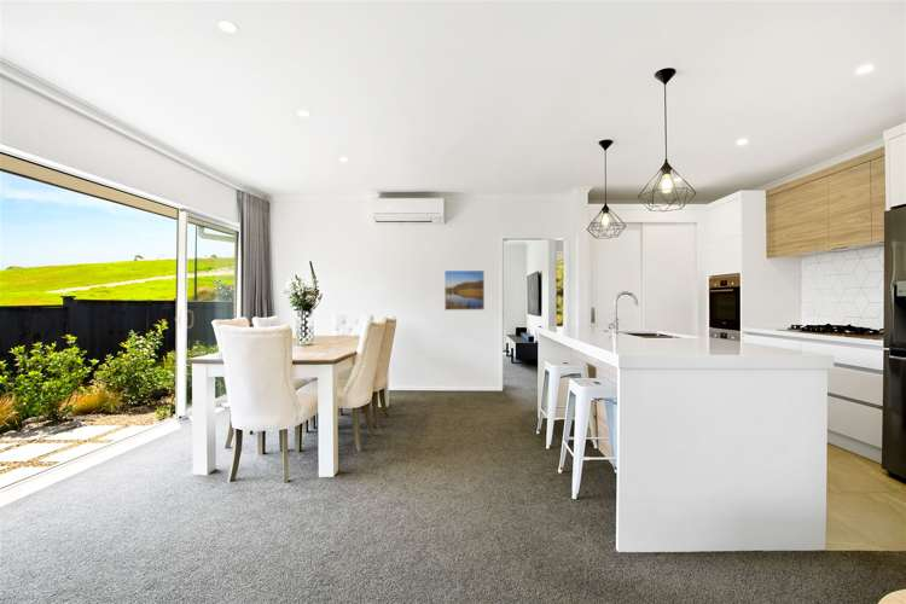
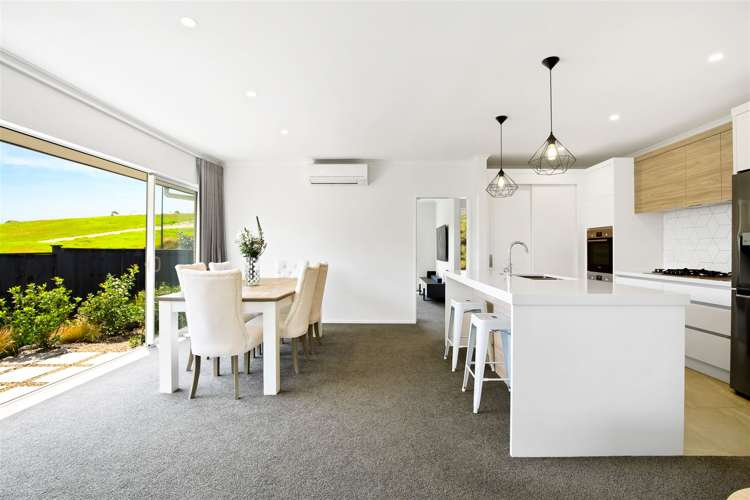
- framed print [443,269,486,312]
